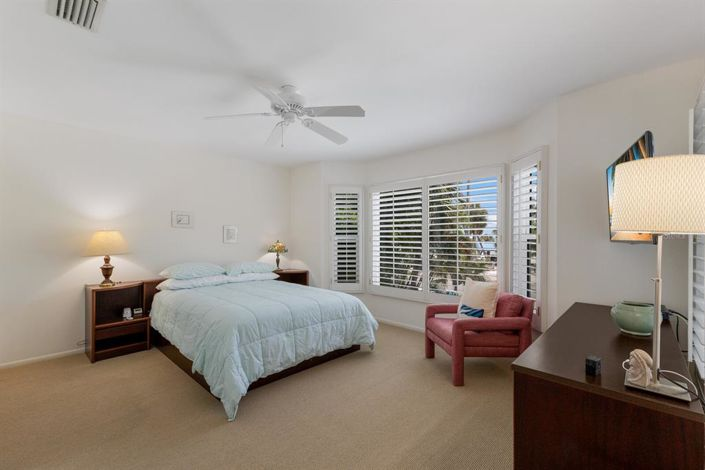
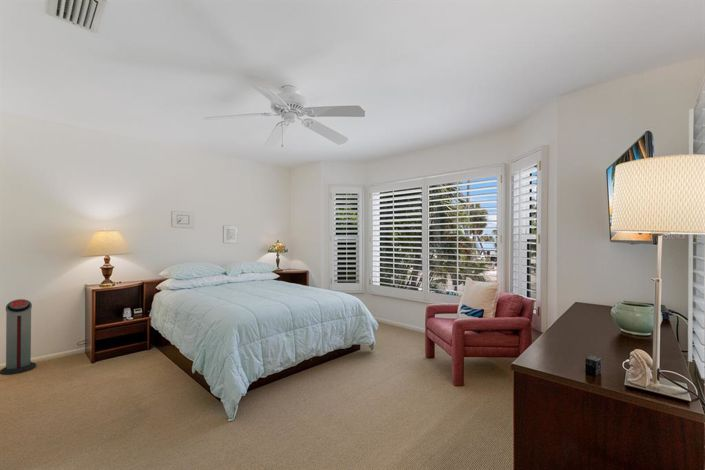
+ air purifier [0,298,37,376]
